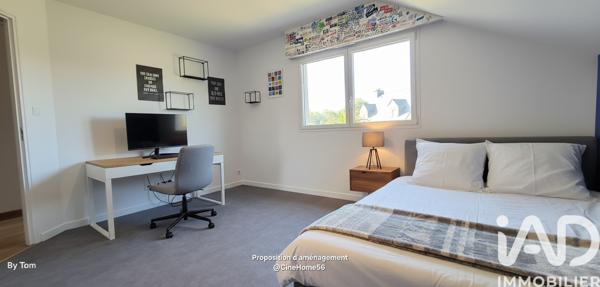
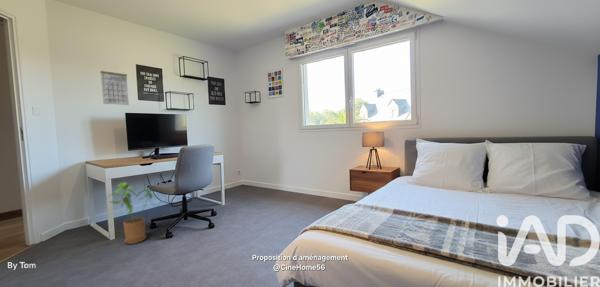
+ calendar [99,66,130,106]
+ house plant [105,181,154,245]
